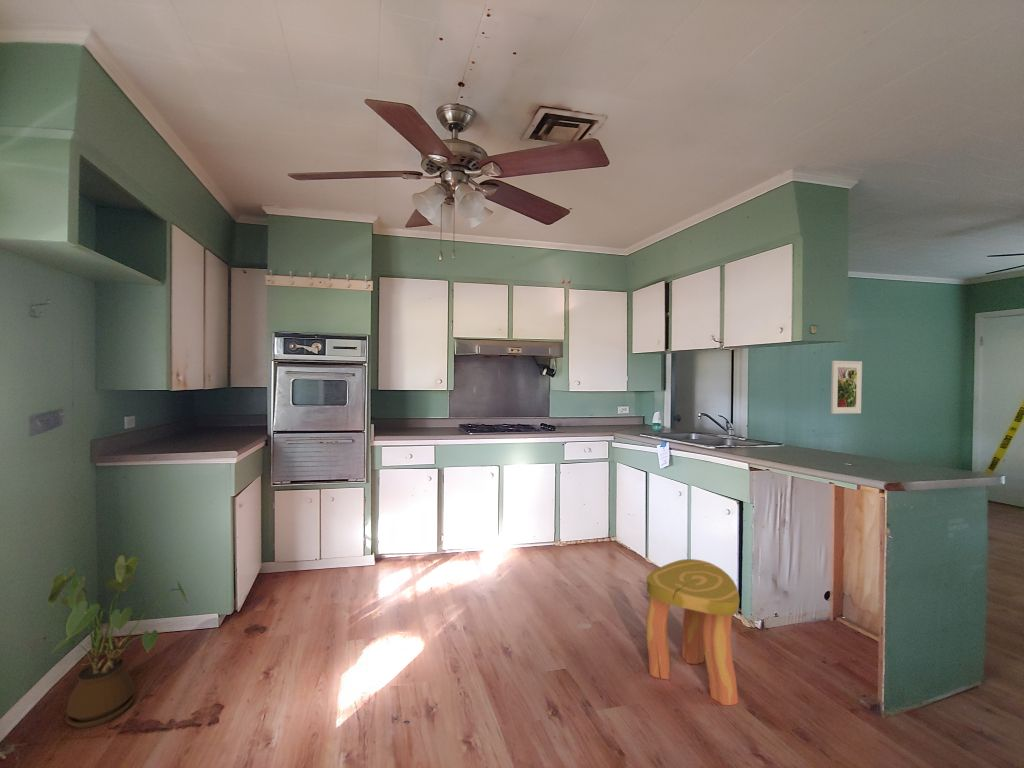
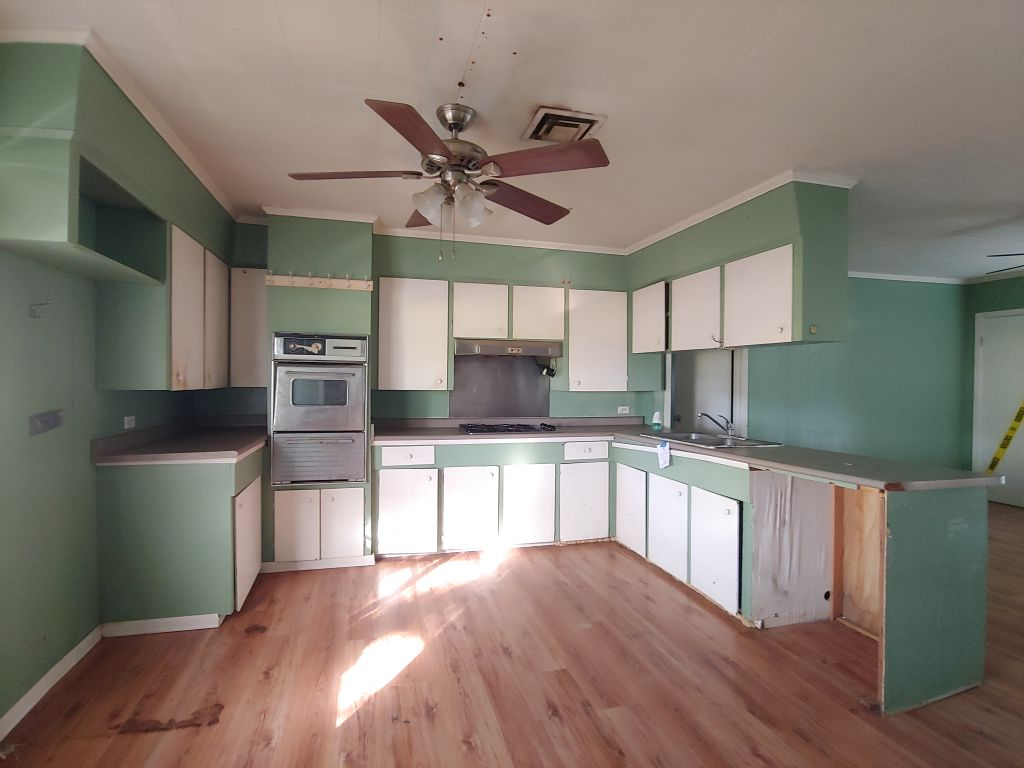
- house plant [47,554,190,729]
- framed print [830,360,863,415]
- stool [645,558,741,706]
